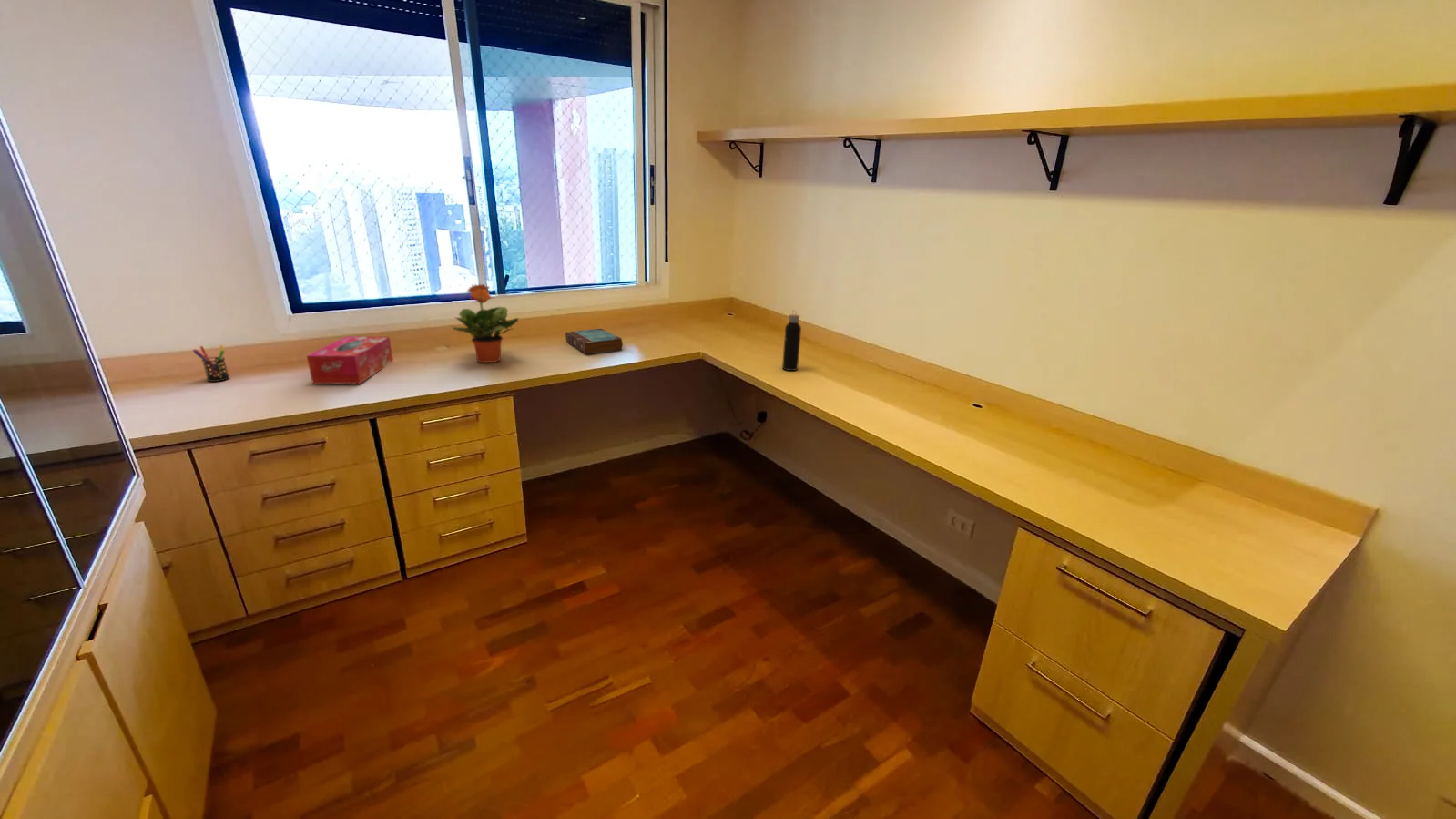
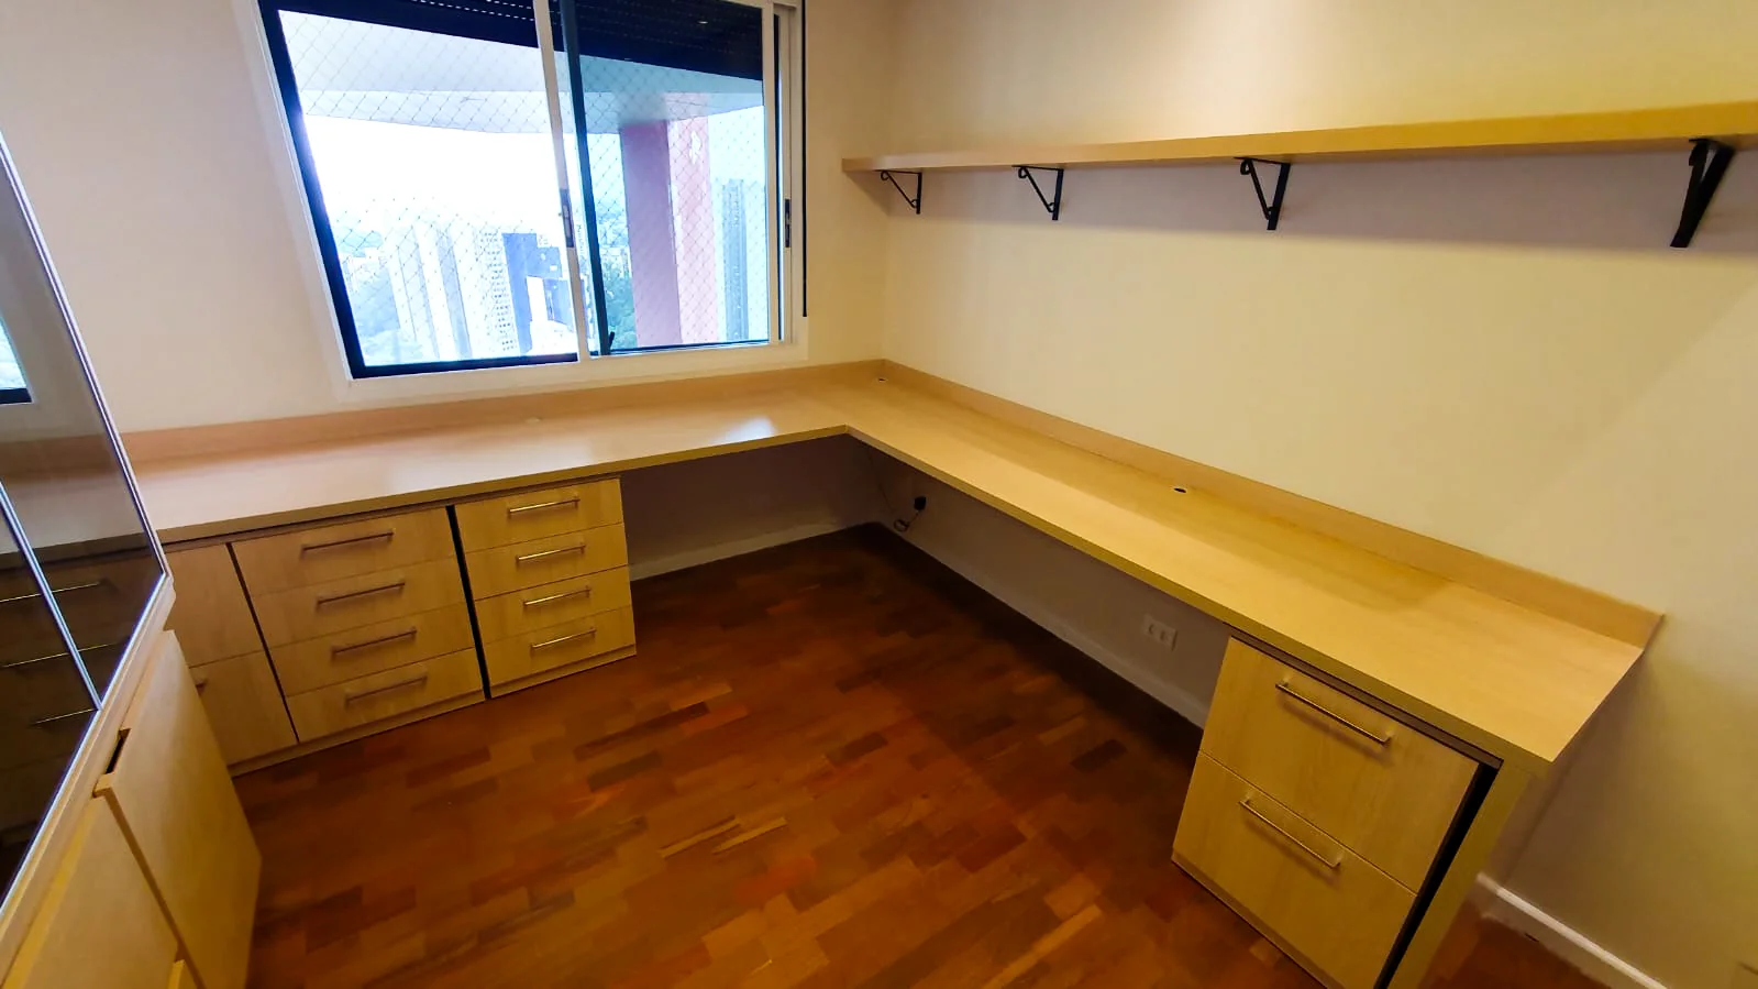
- water bottle [781,309,802,372]
- tissue box [306,335,394,384]
- book [565,328,624,355]
- pen holder [191,344,230,383]
- potted plant [452,283,520,363]
